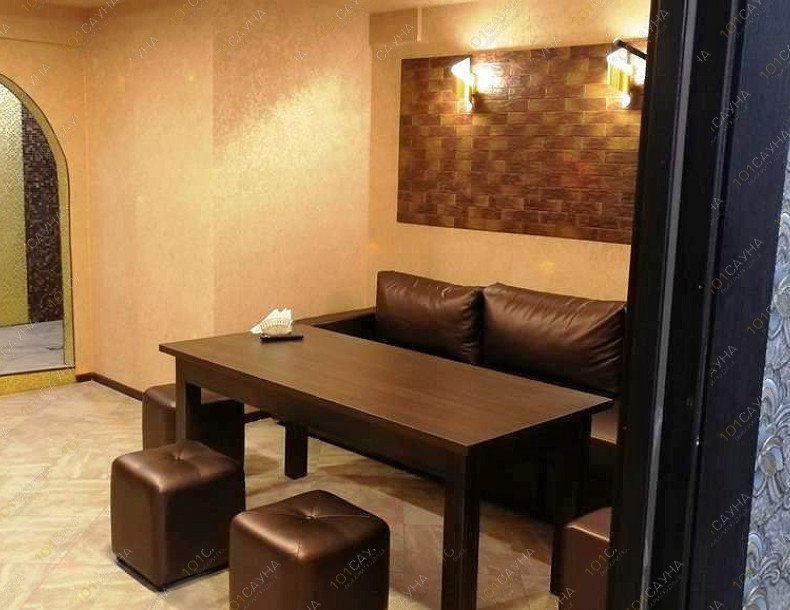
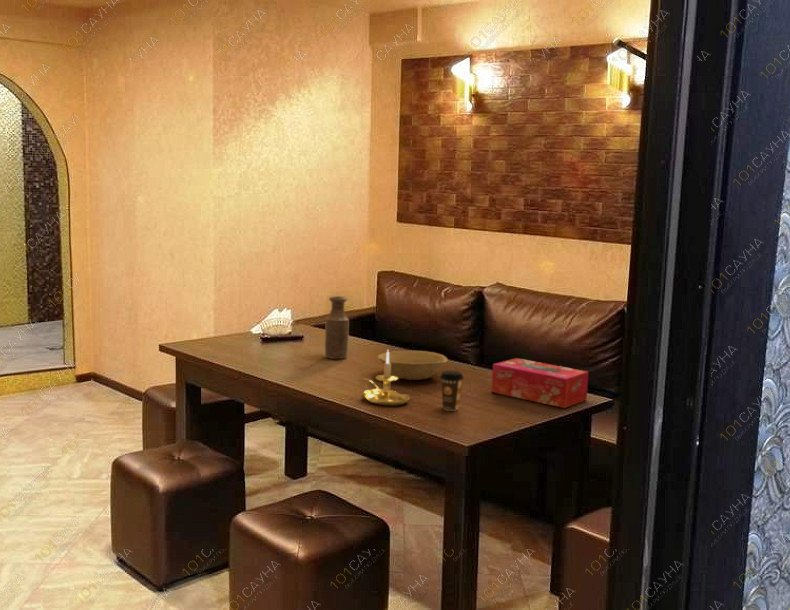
+ bowl [377,349,449,381]
+ bottle [324,295,350,360]
+ candle holder [361,349,411,407]
+ tissue box [491,357,589,409]
+ coffee cup [439,370,465,412]
